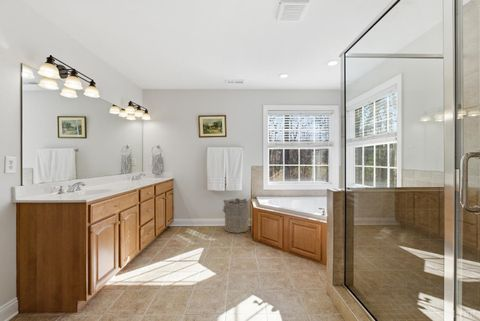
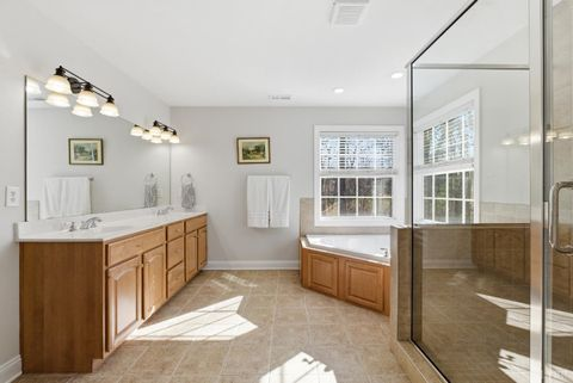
- laundry hamper [222,197,250,234]
